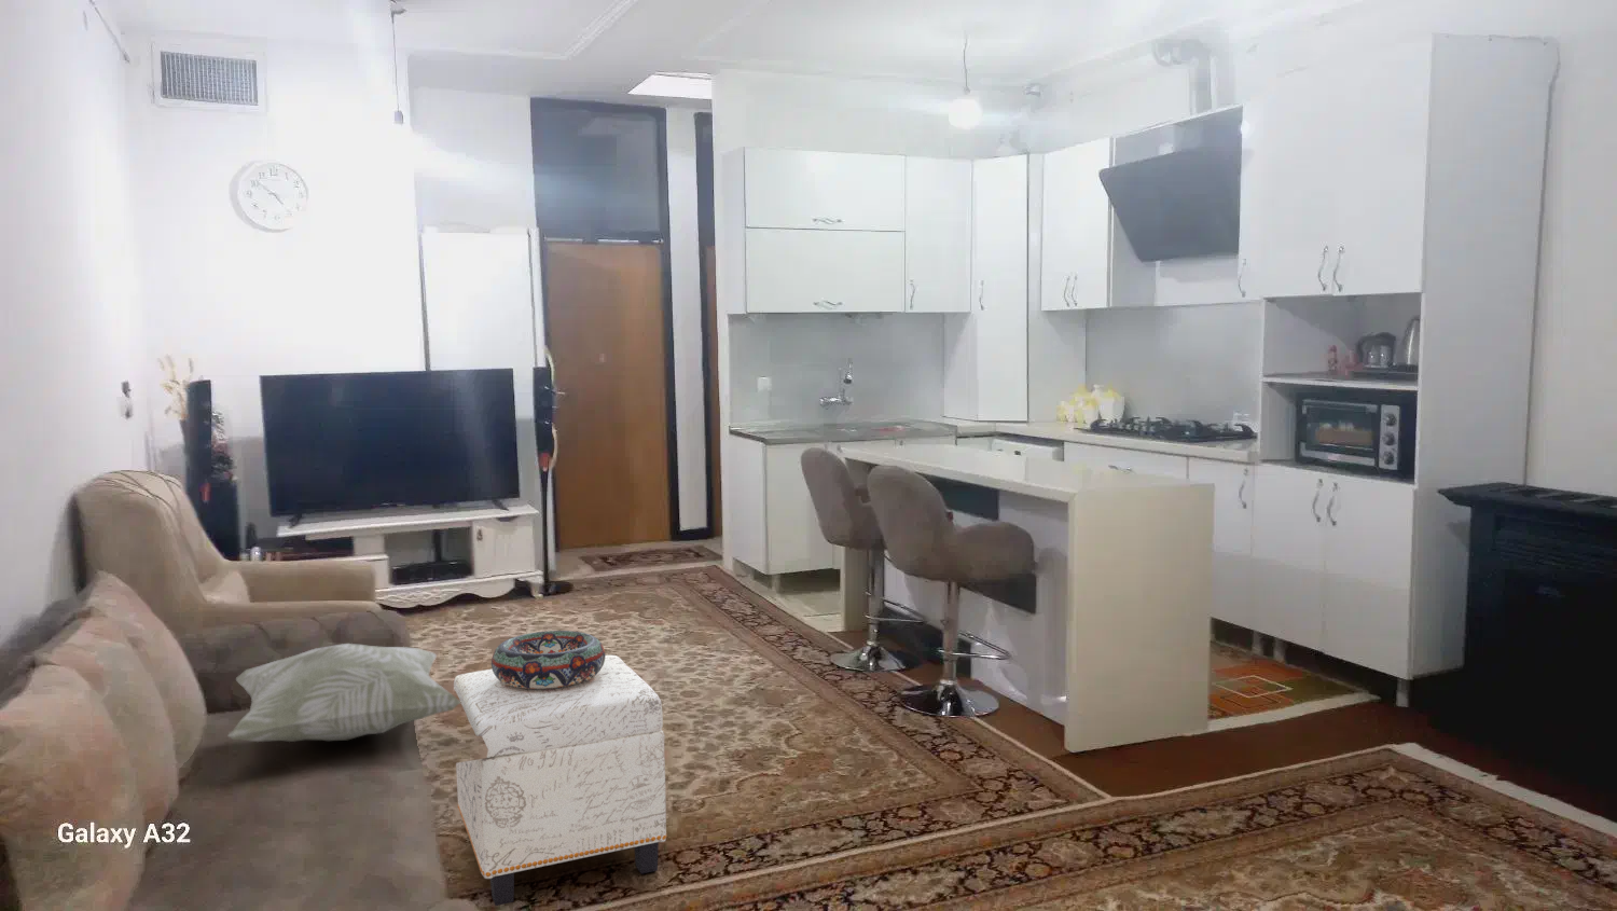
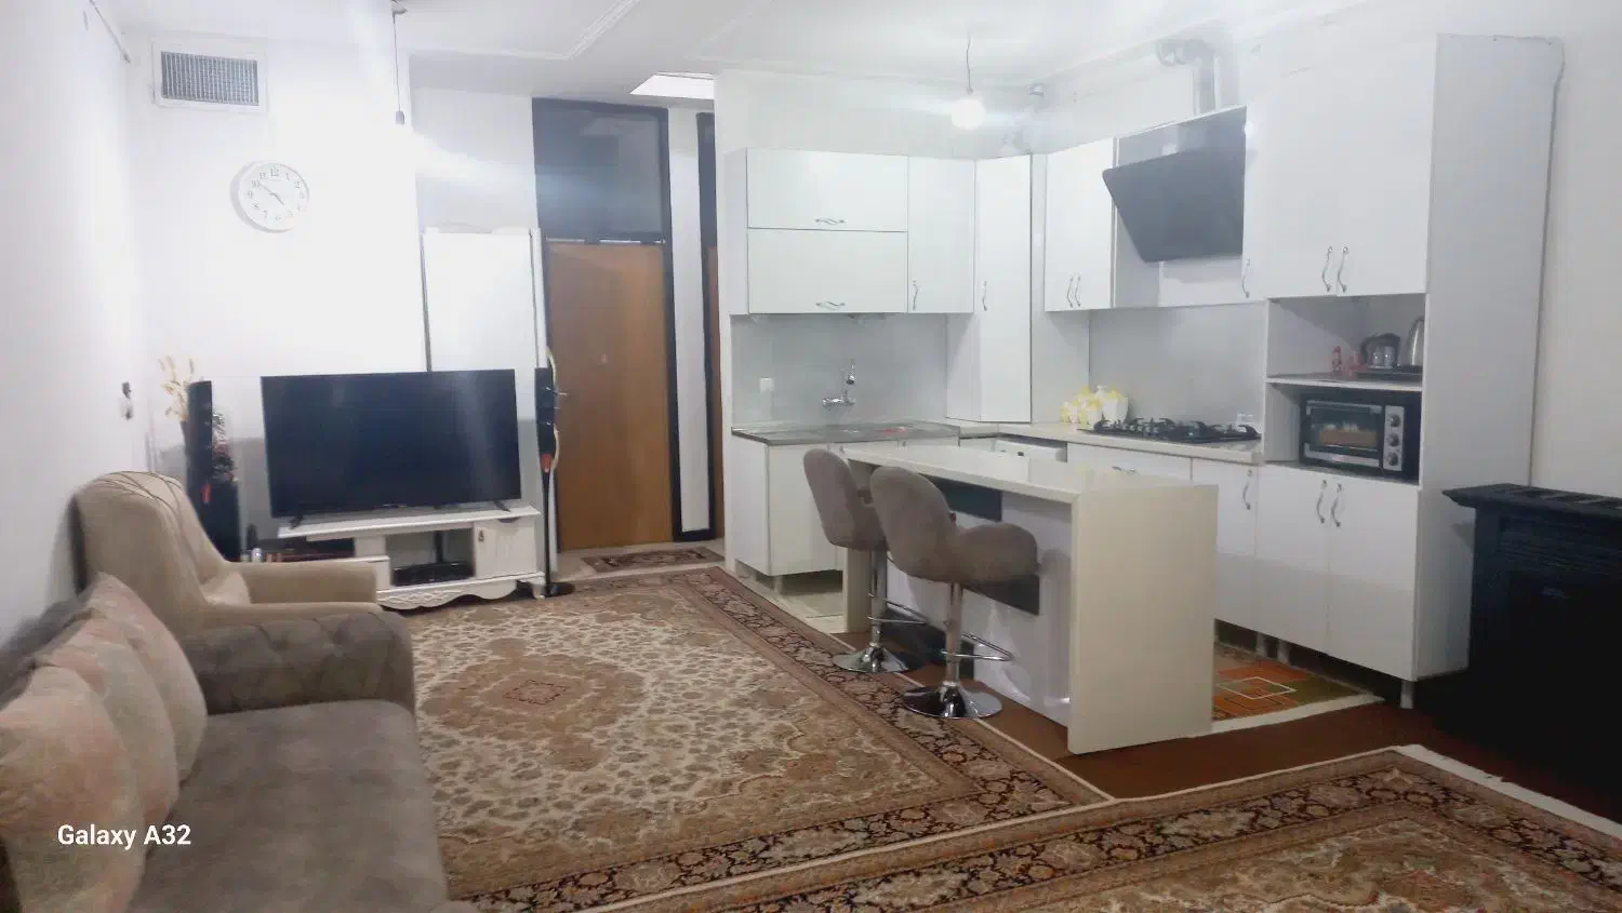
- decorative pillow [228,642,461,743]
- decorative bowl [491,630,606,689]
- ottoman [453,654,669,907]
